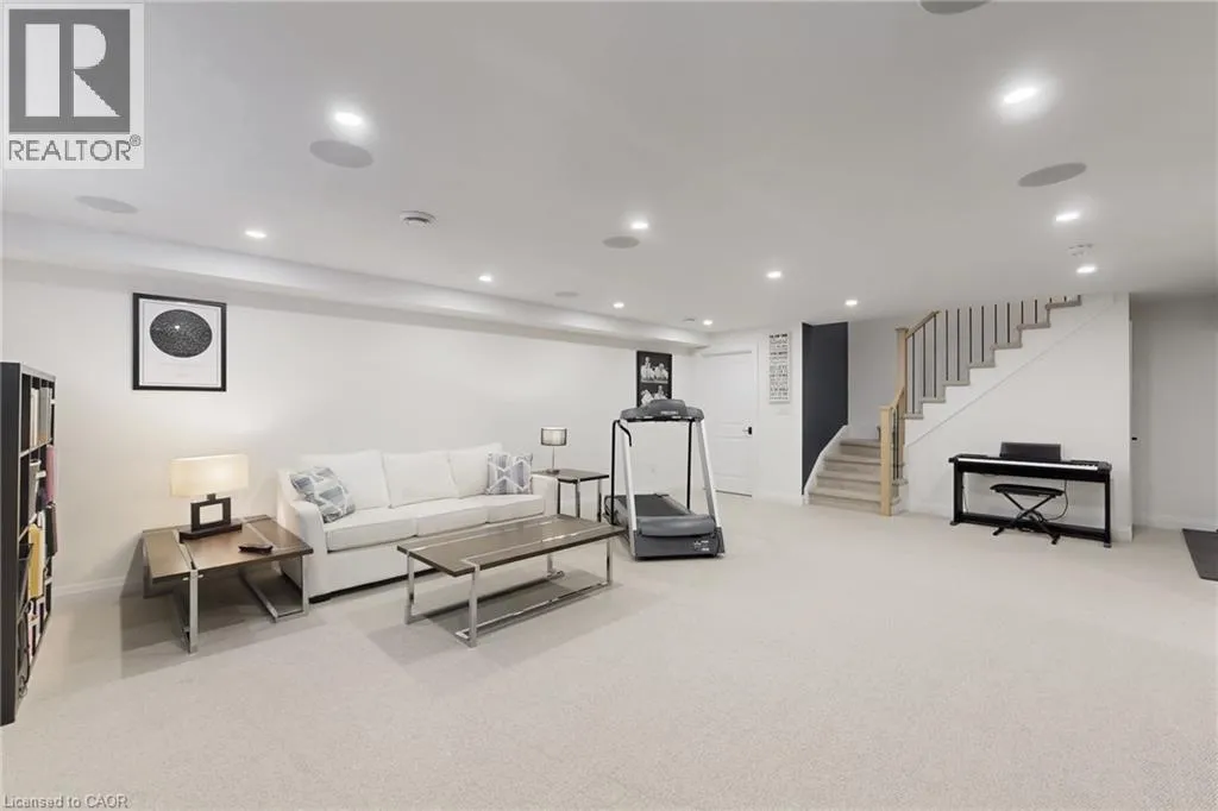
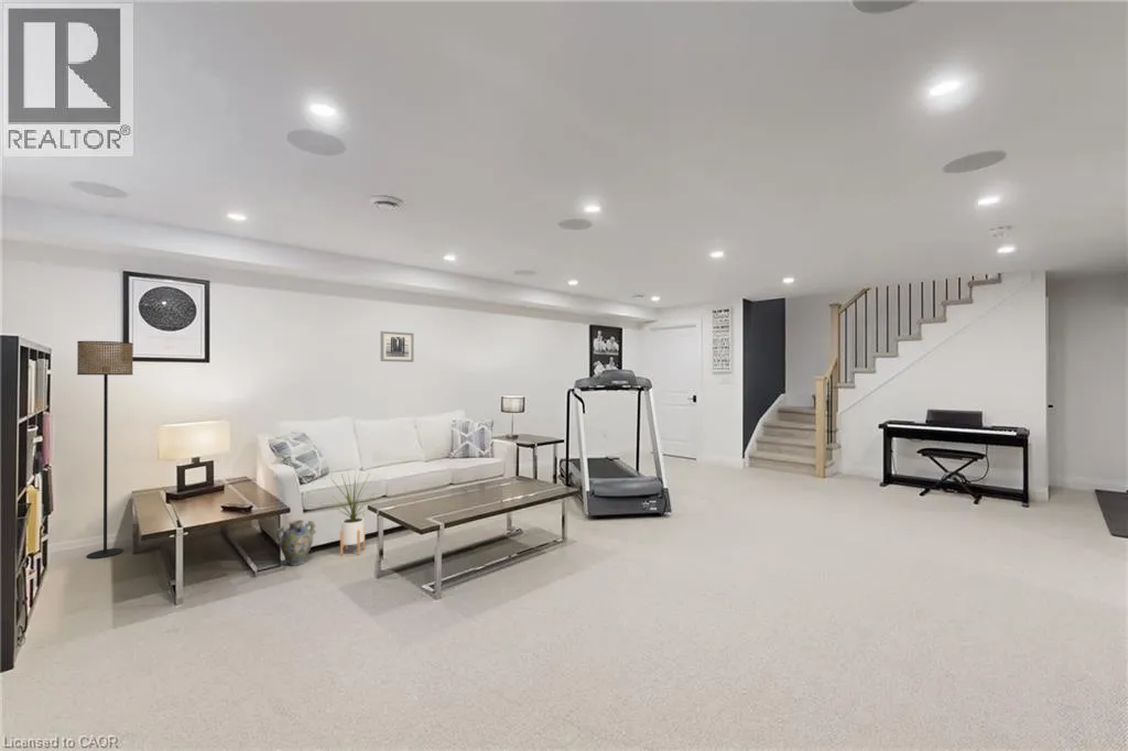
+ house plant [328,470,376,557]
+ floor lamp [76,340,134,559]
+ ceramic jug [274,519,316,567]
+ wall art [380,330,414,363]
